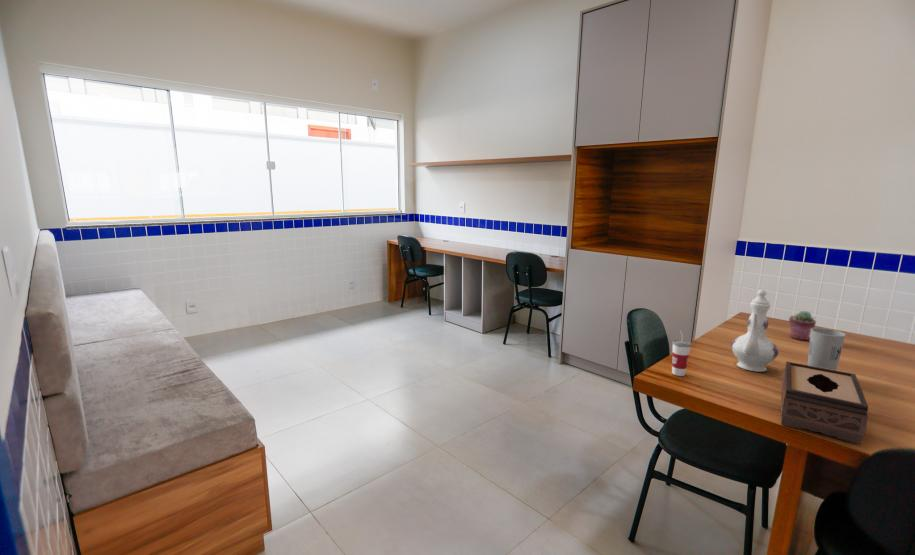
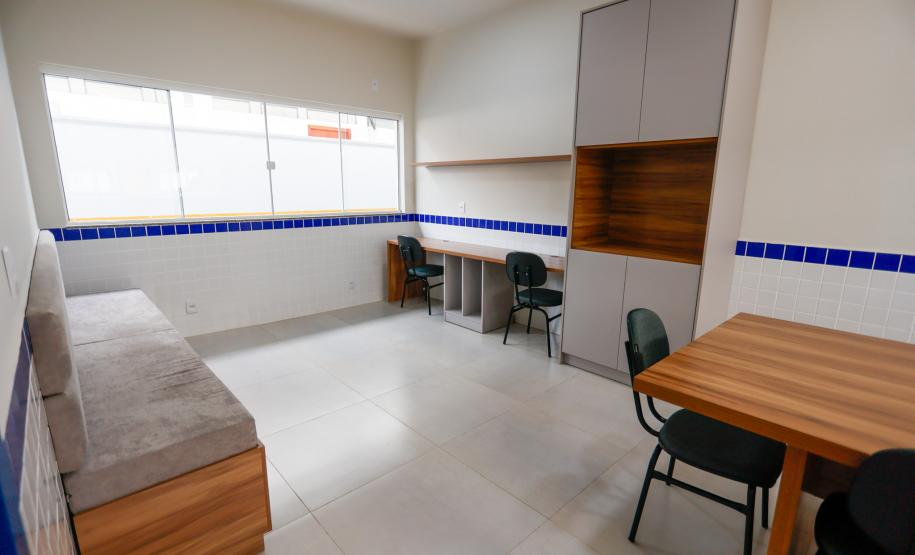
- tissue box [780,361,869,445]
- cup [807,327,847,371]
- potted succulent [788,310,817,341]
- chinaware [730,289,779,373]
- cup [671,330,692,377]
